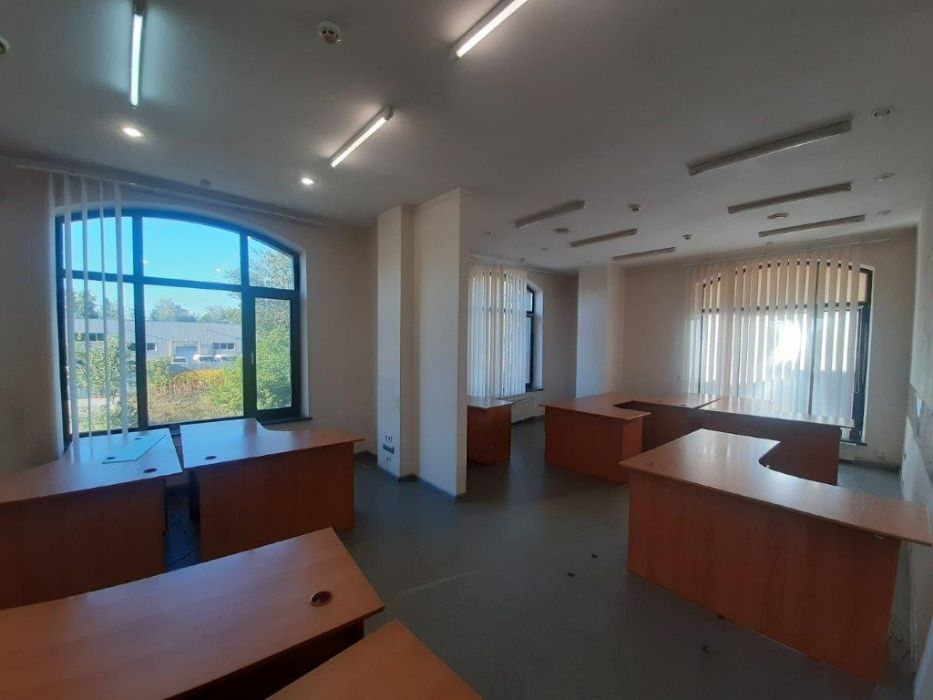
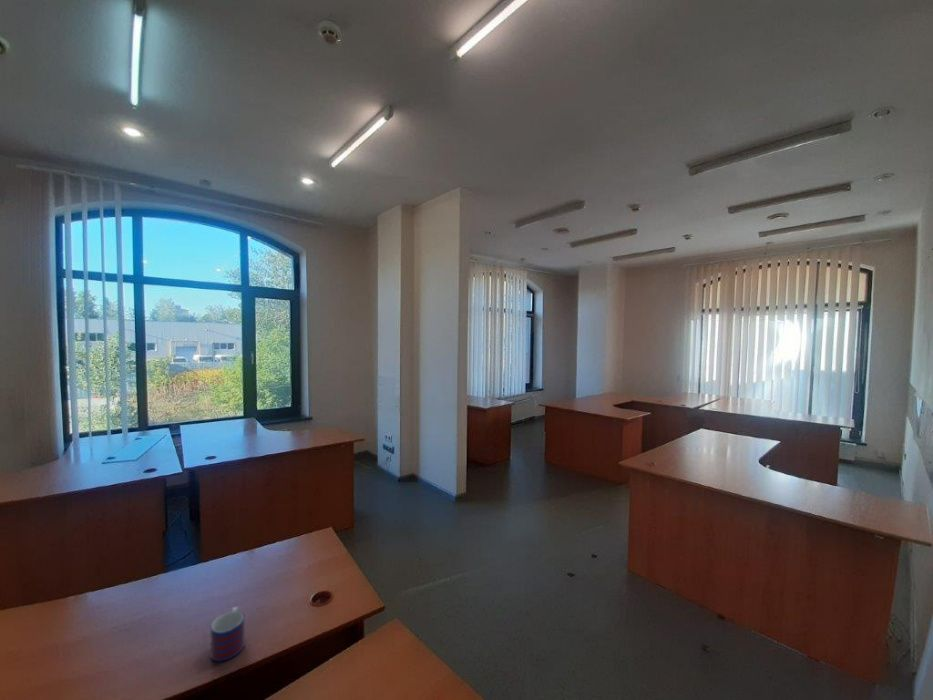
+ mug [209,606,246,663]
